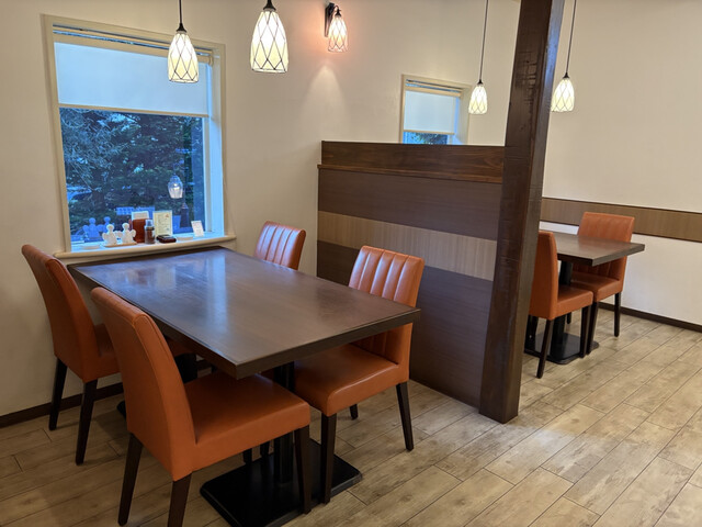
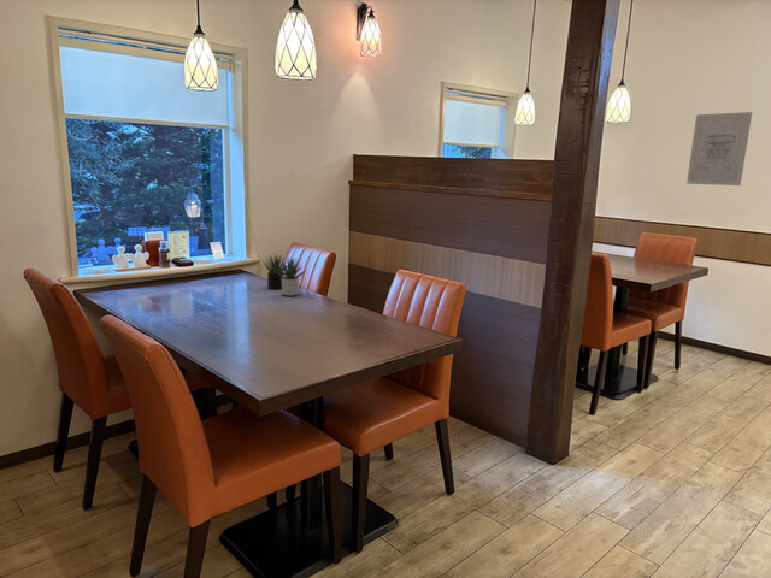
+ succulent plant [261,254,308,297]
+ wall art [685,111,753,187]
